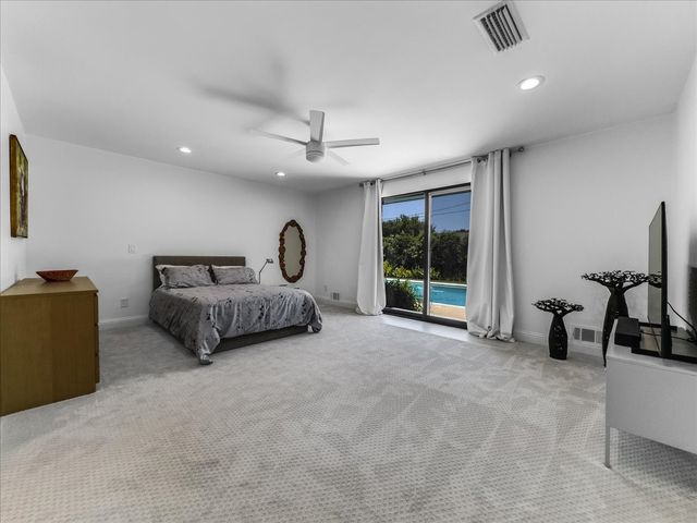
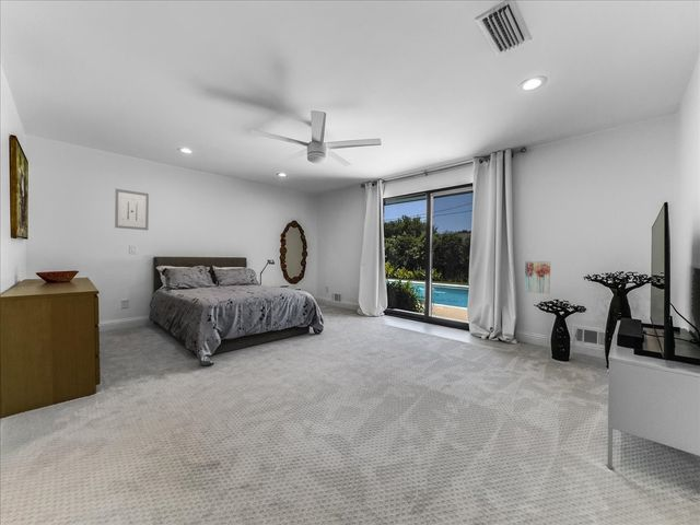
+ wall art [114,188,150,231]
+ wall art [524,260,551,295]
